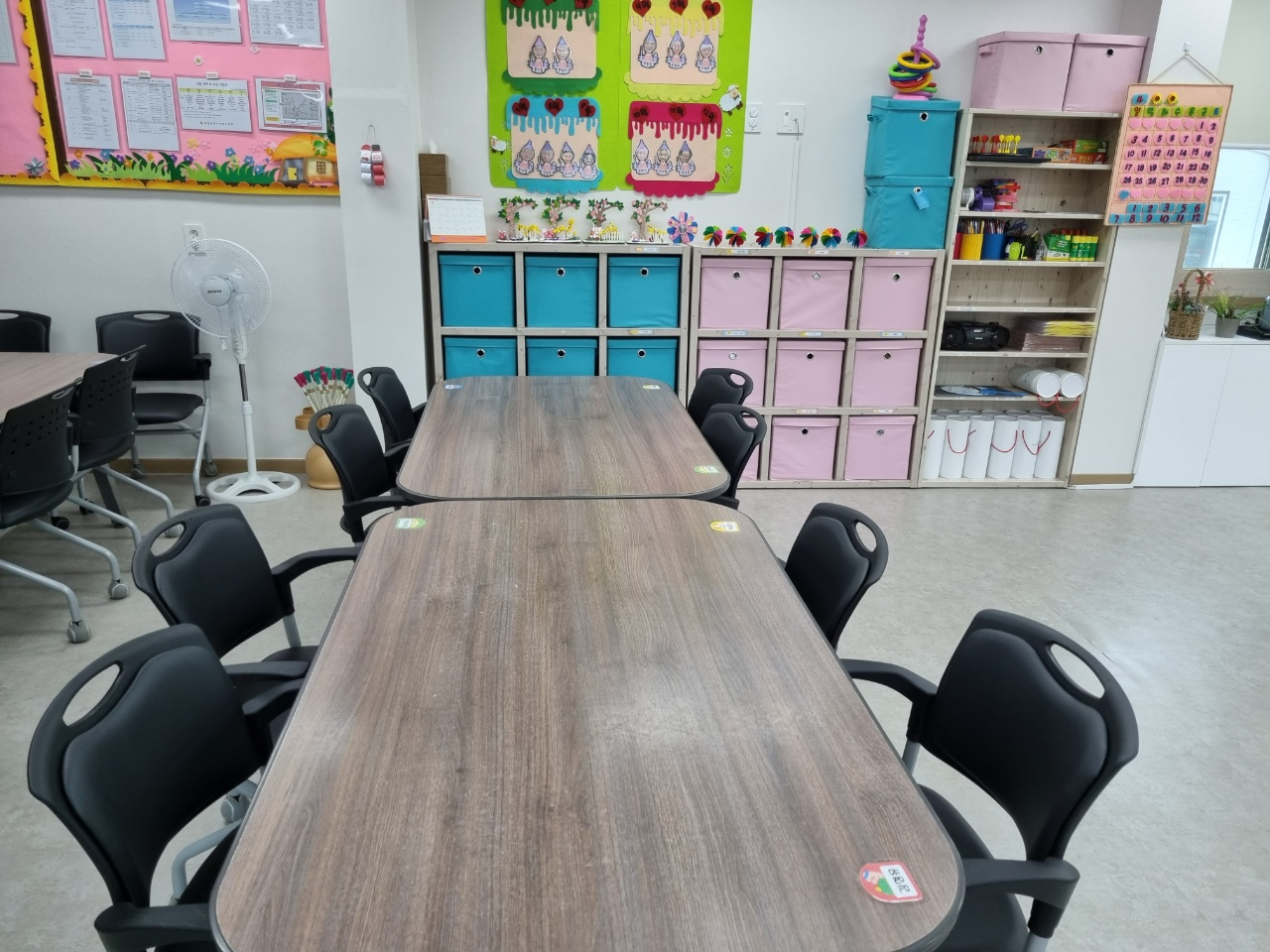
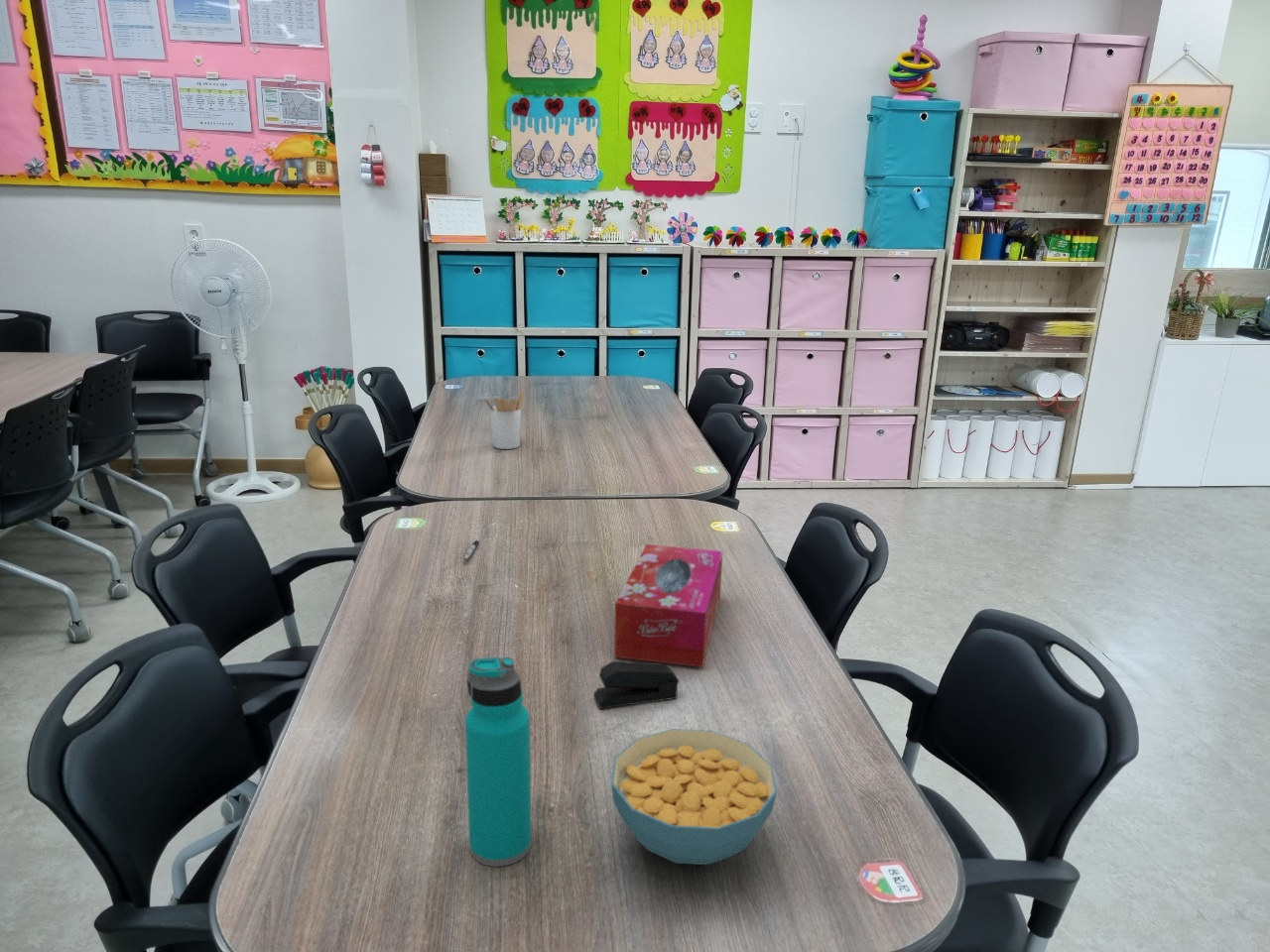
+ tissue box [613,543,723,668]
+ stapler [593,660,680,710]
+ utensil holder [482,390,525,450]
+ pen [462,538,480,561]
+ cereal bowl [610,728,778,866]
+ water bottle [464,655,532,868]
